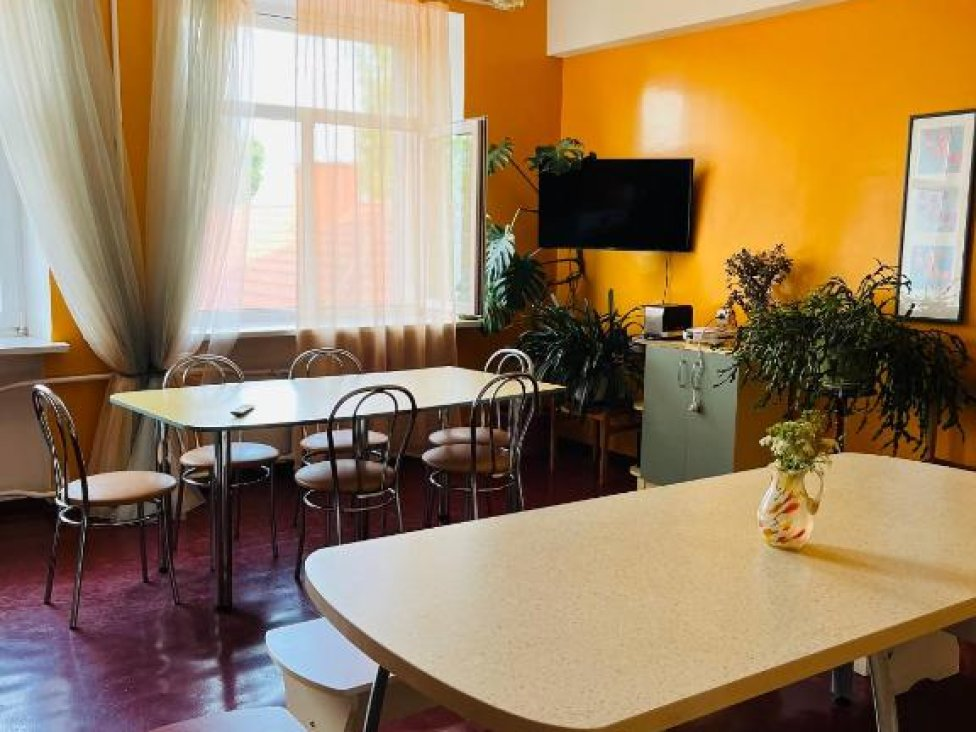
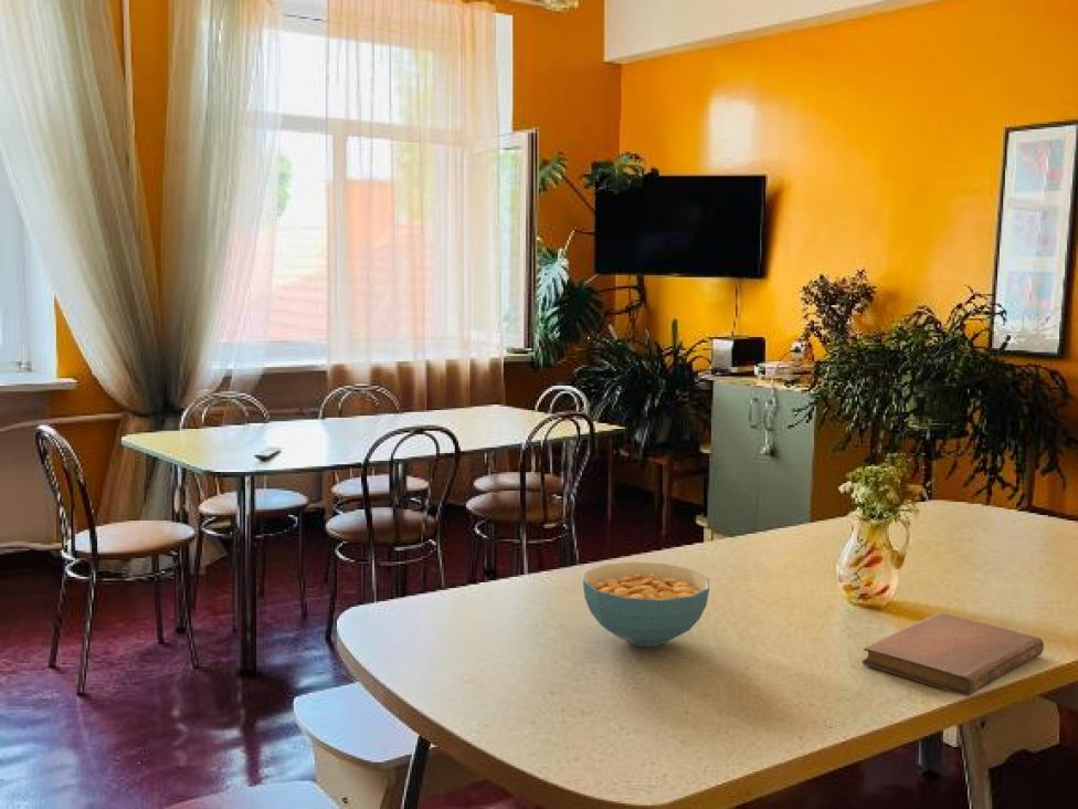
+ notebook [862,611,1045,697]
+ cereal bowl [582,560,710,648]
